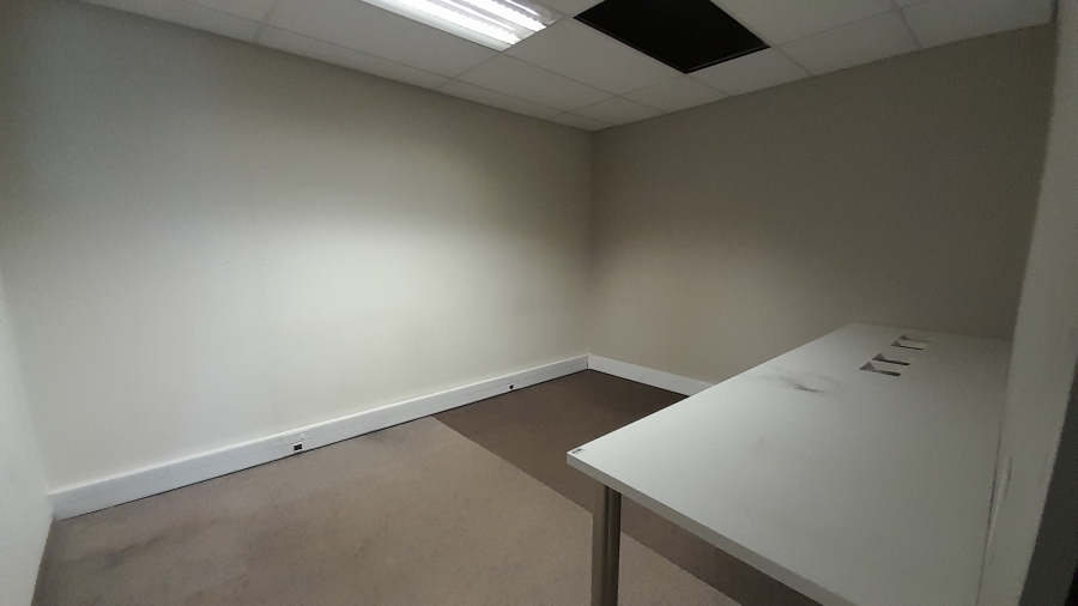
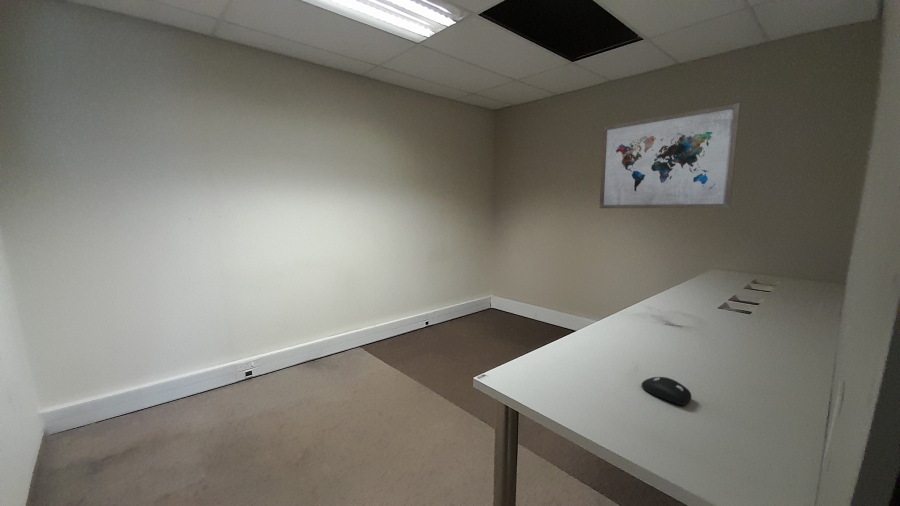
+ computer mouse [640,376,692,406]
+ wall art [599,102,741,209]
